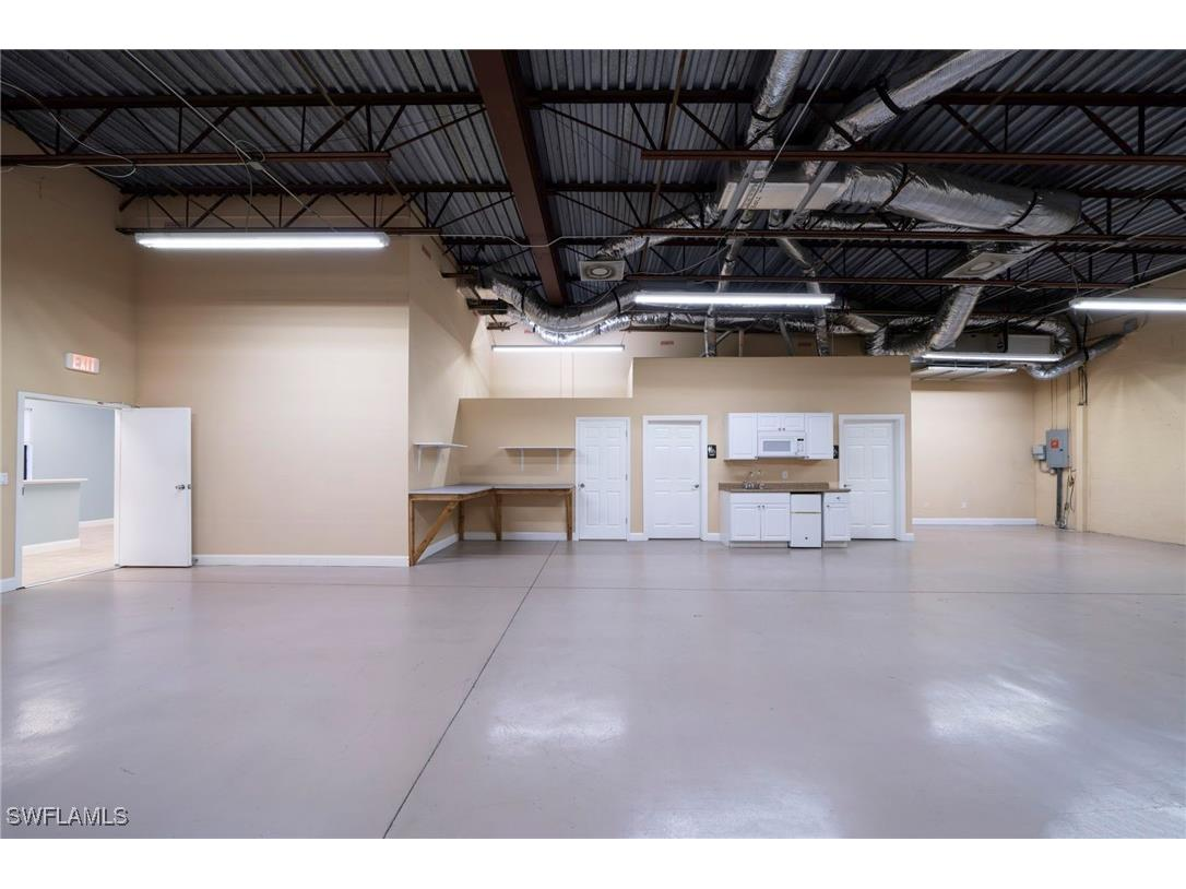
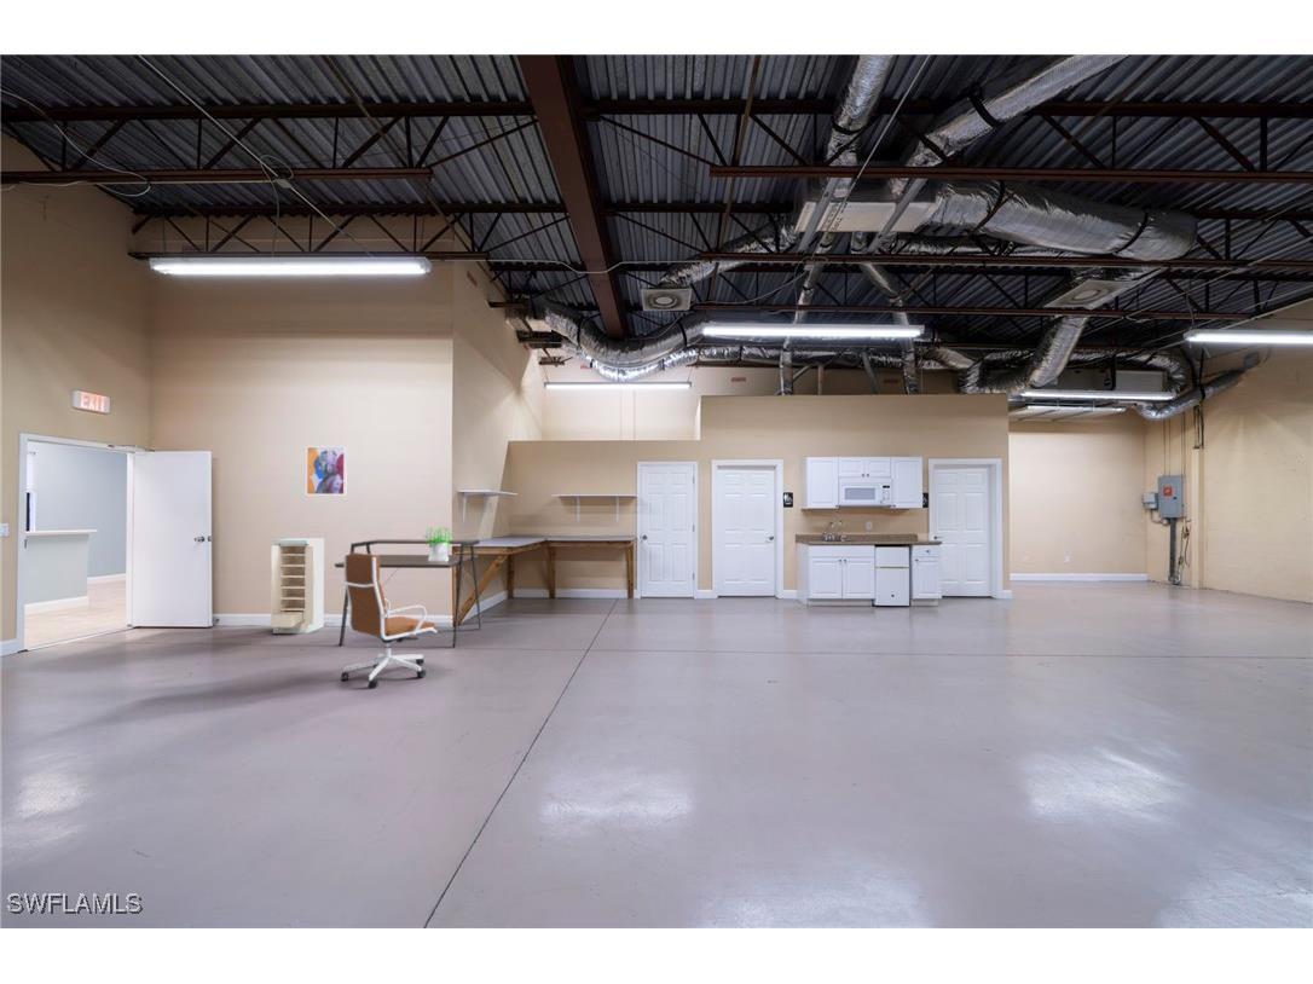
+ potted plant [422,525,452,561]
+ wall art [305,445,348,496]
+ office chair [340,551,439,689]
+ storage cabinet [270,537,325,635]
+ desk [332,538,484,649]
